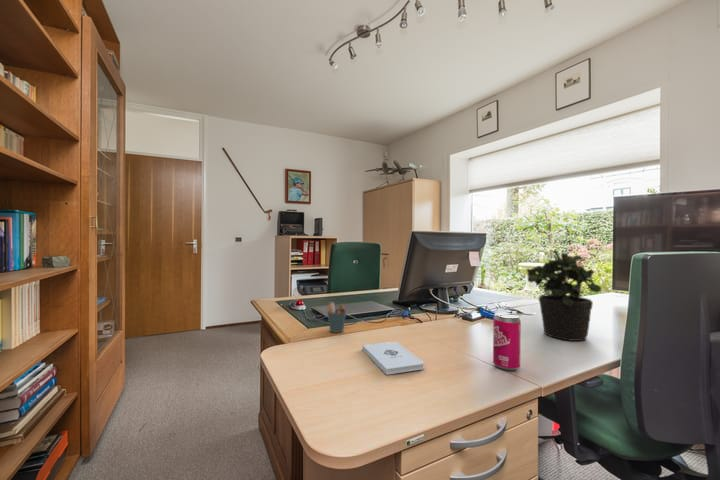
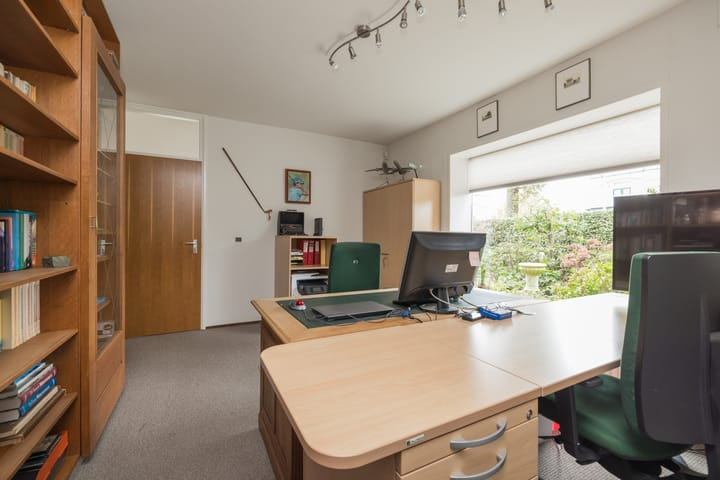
- pen holder [326,302,347,334]
- notepad [361,341,425,376]
- beverage can [492,311,522,371]
- potted plant [525,249,602,342]
